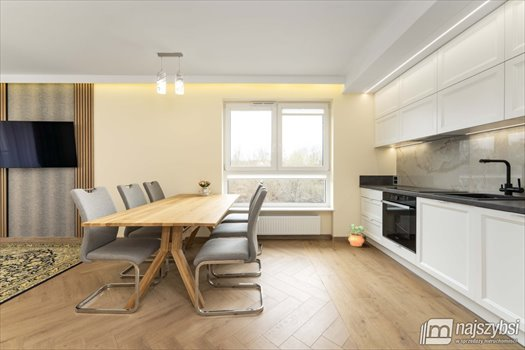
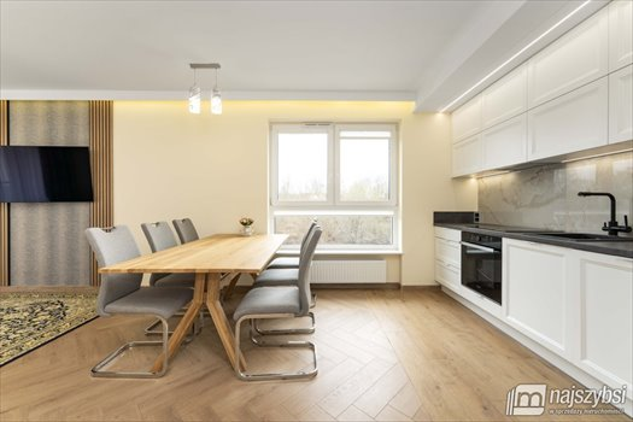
- potted plant [347,223,365,247]
